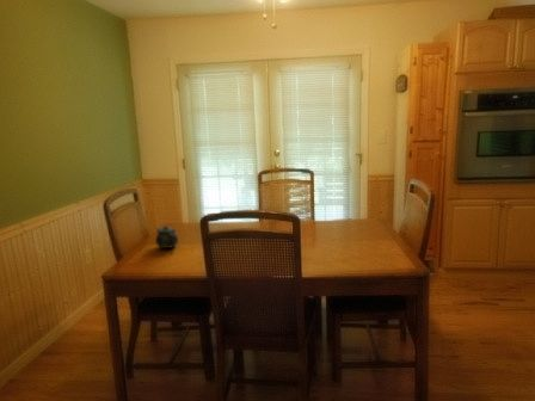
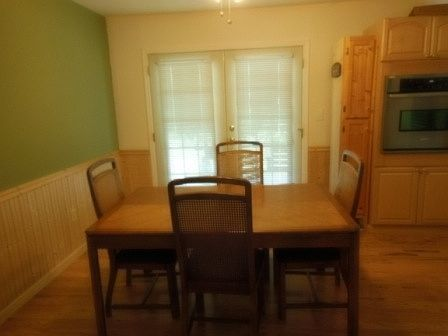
- chinaware [154,224,179,249]
